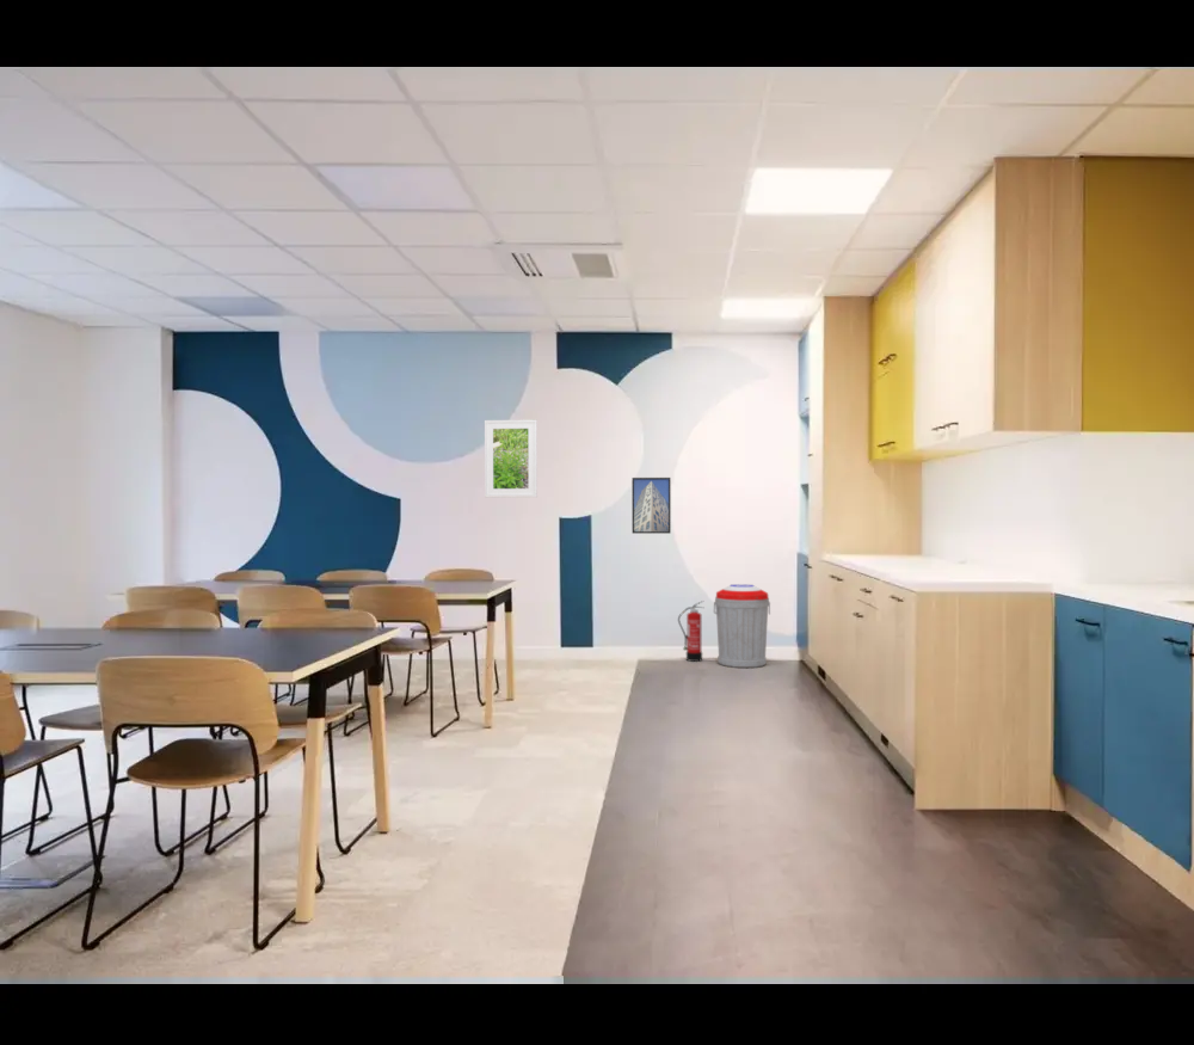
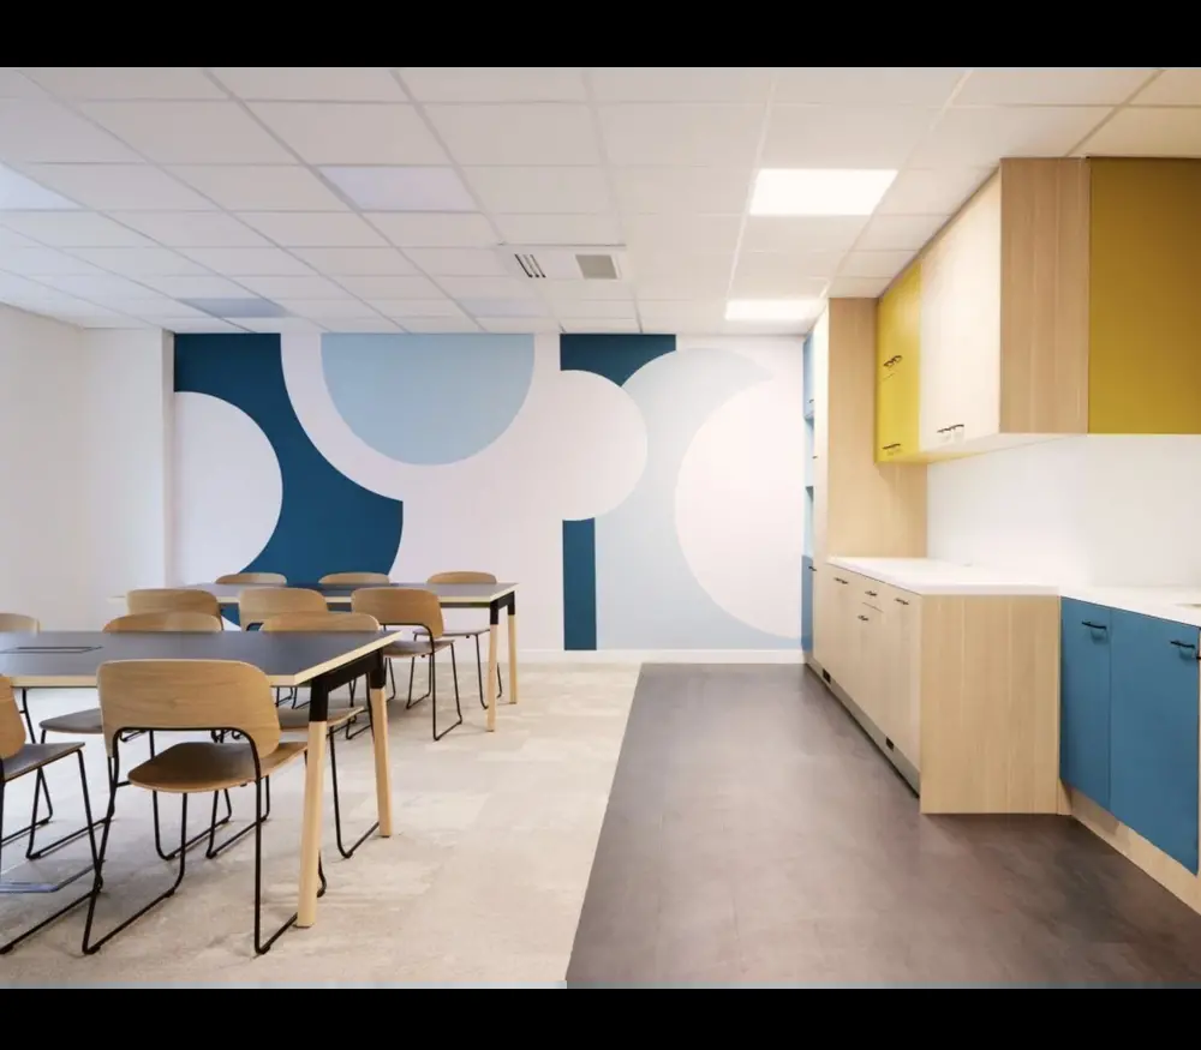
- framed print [630,477,672,535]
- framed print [484,419,538,498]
- trash can [713,583,771,669]
- fire extinguisher [677,600,704,663]
